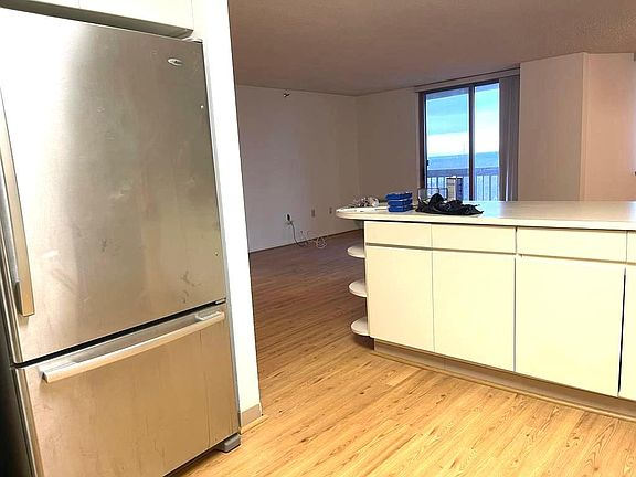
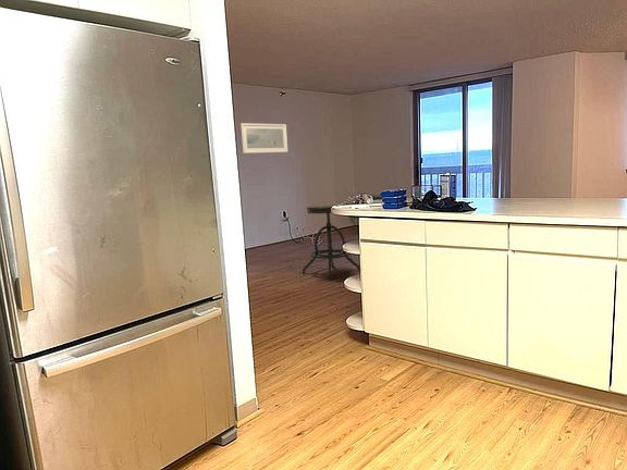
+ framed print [239,122,288,154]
+ stool [302,202,360,281]
